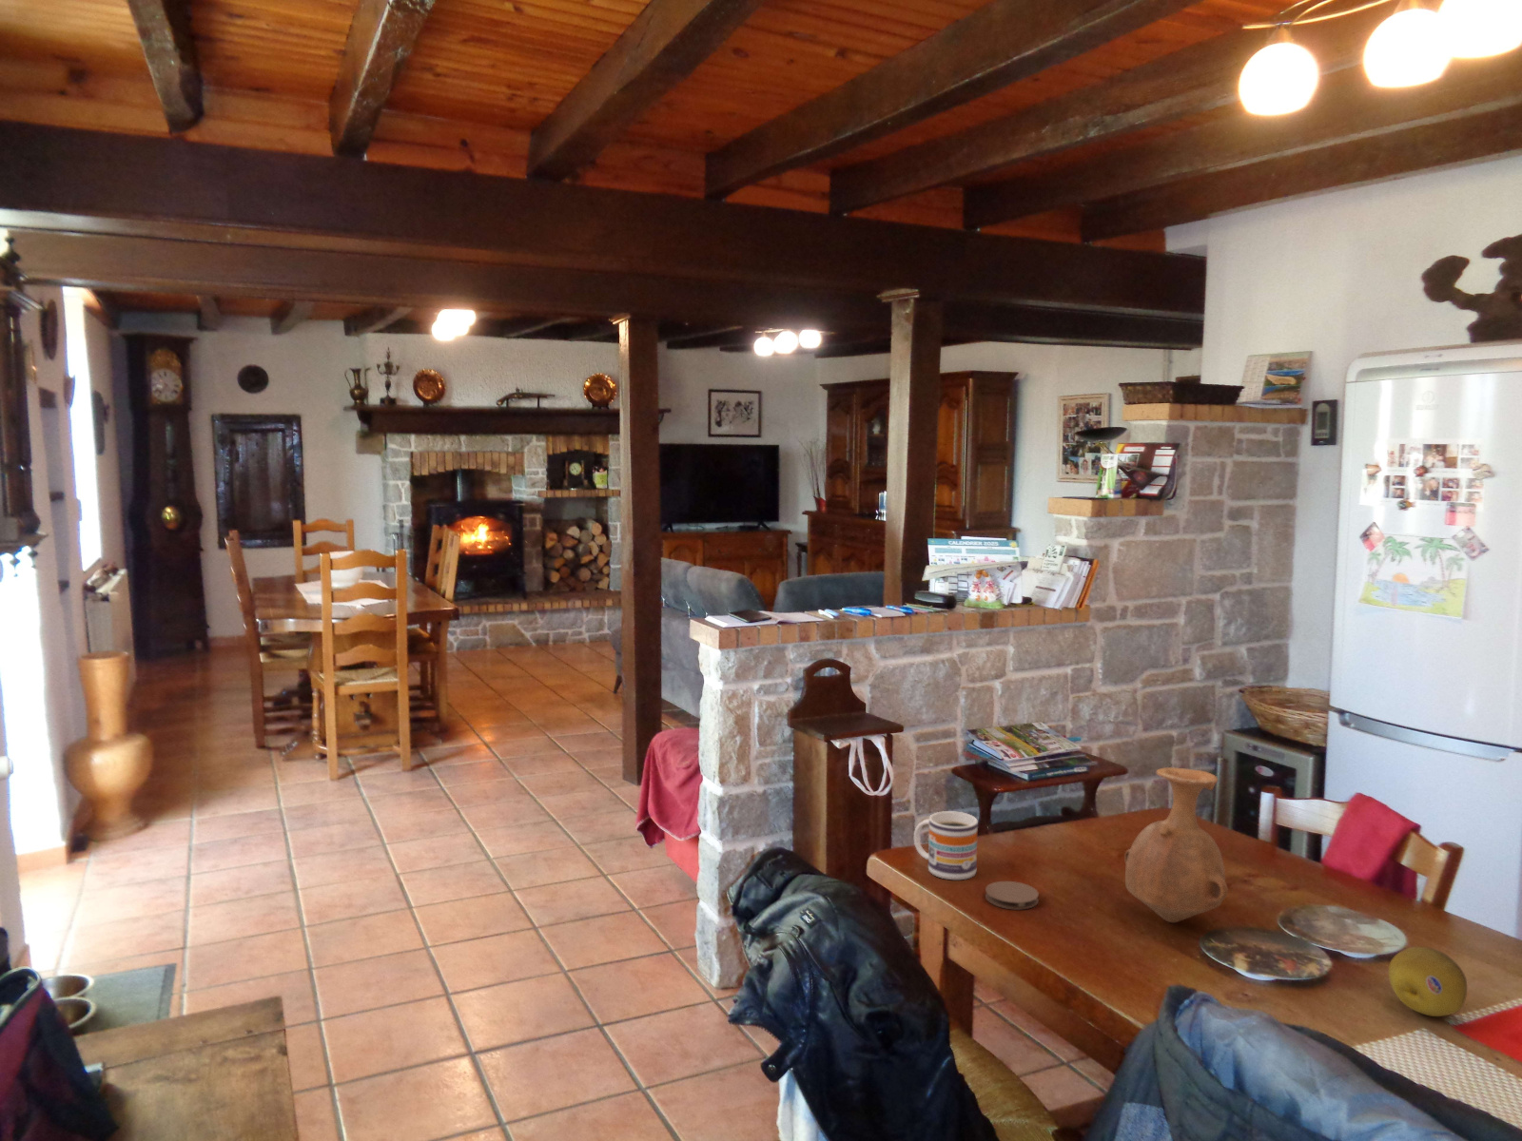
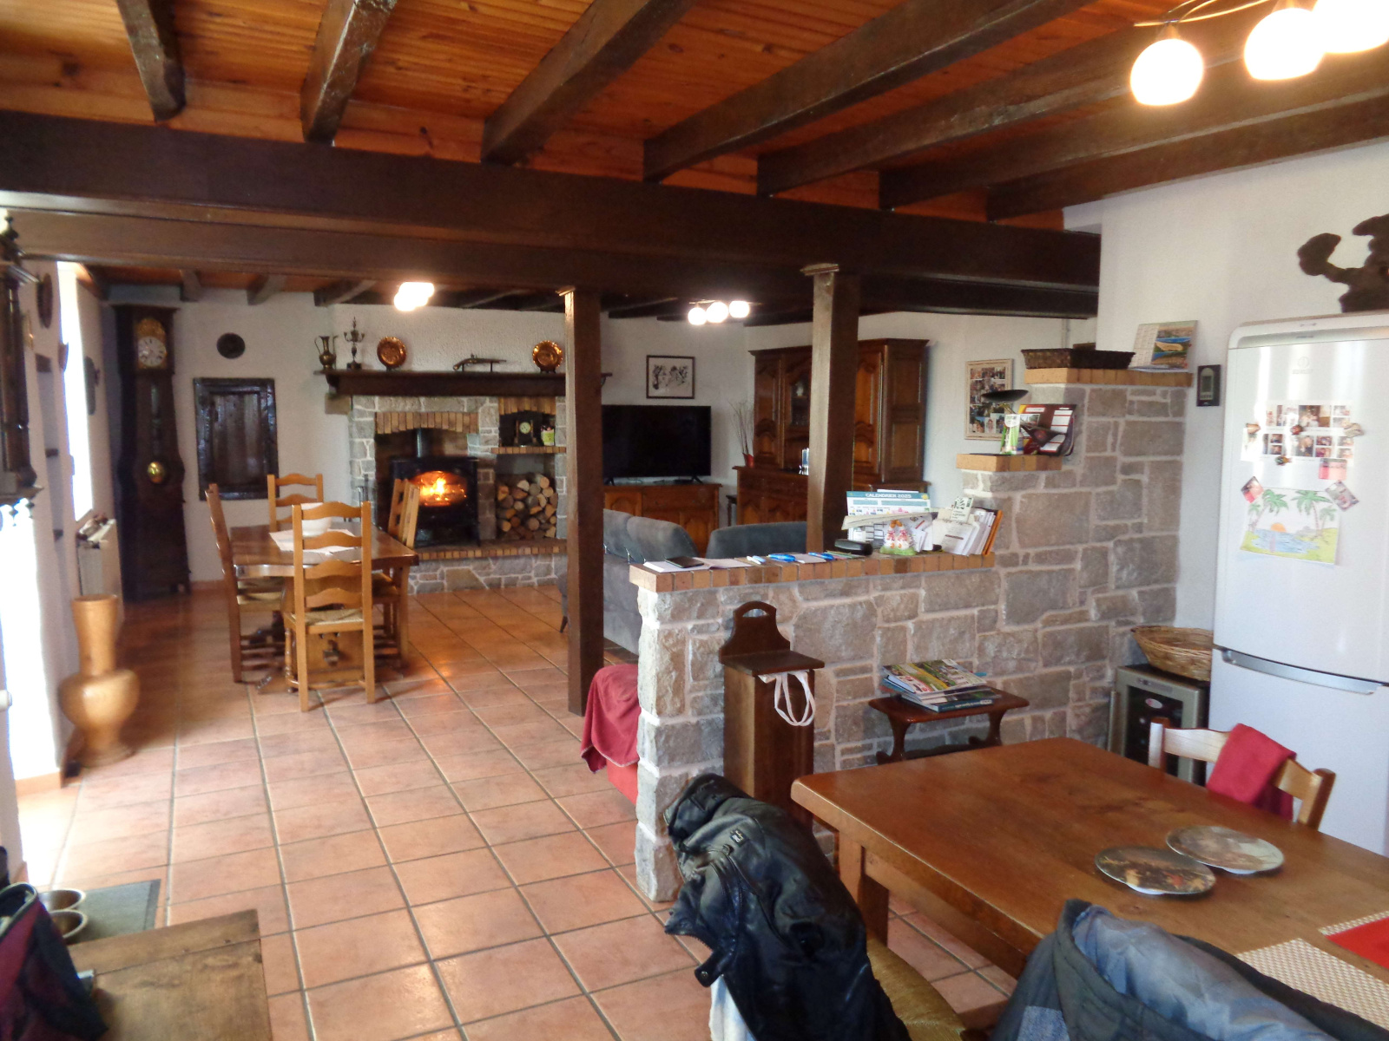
- fruit [1387,946,1468,1018]
- coaster [985,881,1040,911]
- vase [1123,766,1230,923]
- mug [913,810,979,881]
